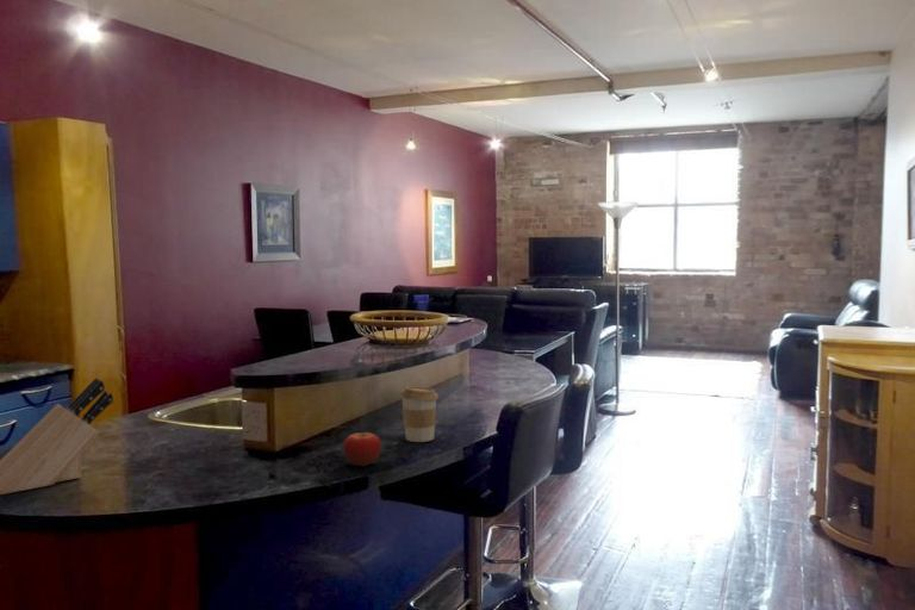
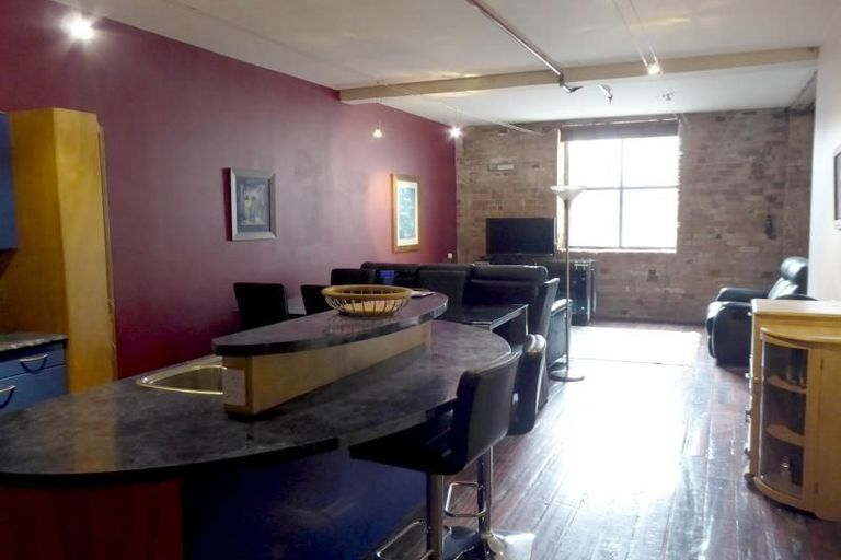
- fruit [342,428,382,467]
- coffee cup [399,386,440,443]
- knife block [0,376,114,496]
